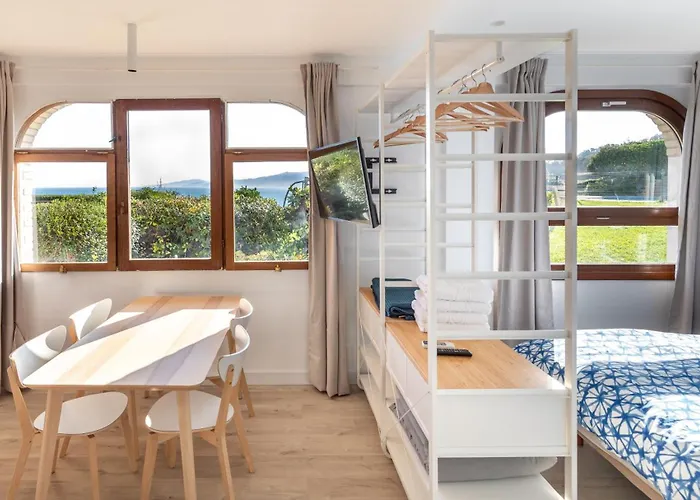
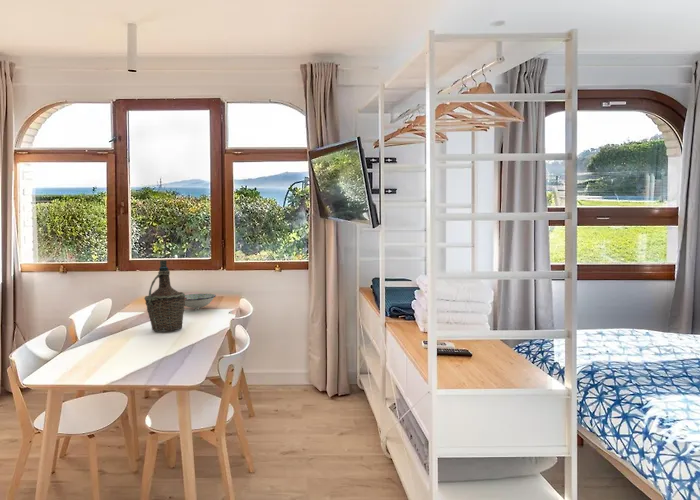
+ bowl [185,293,217,311]
+ bottle [143,259,185,333]
